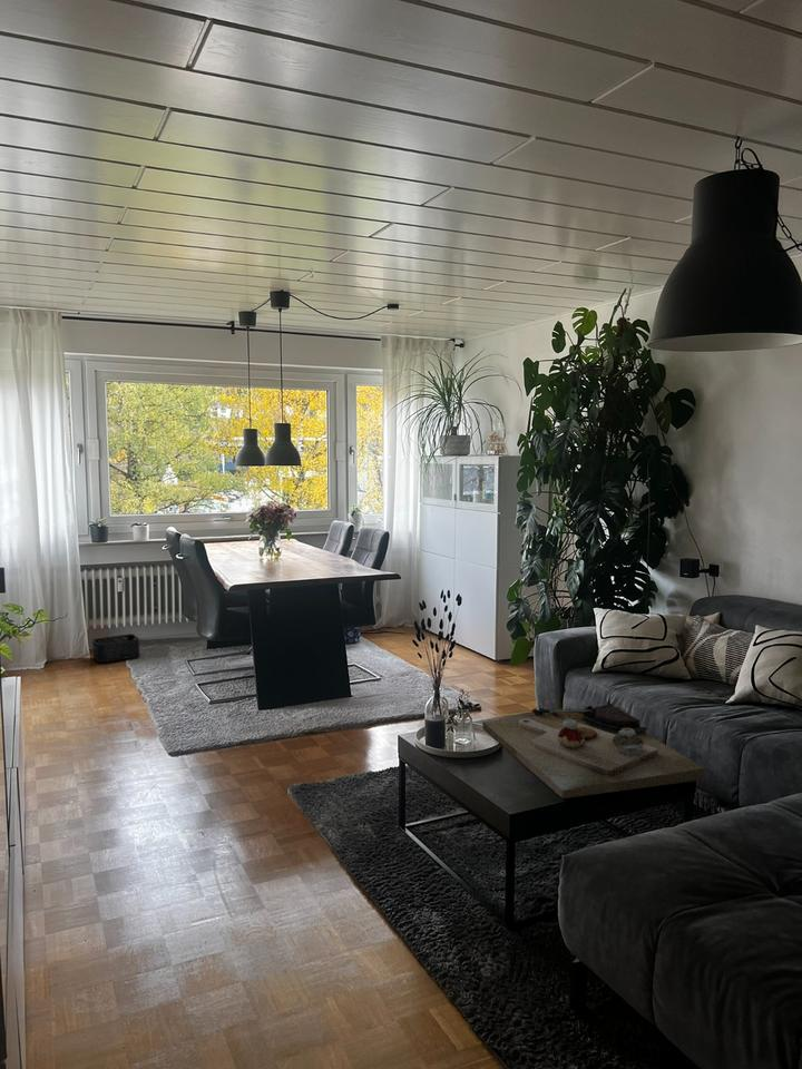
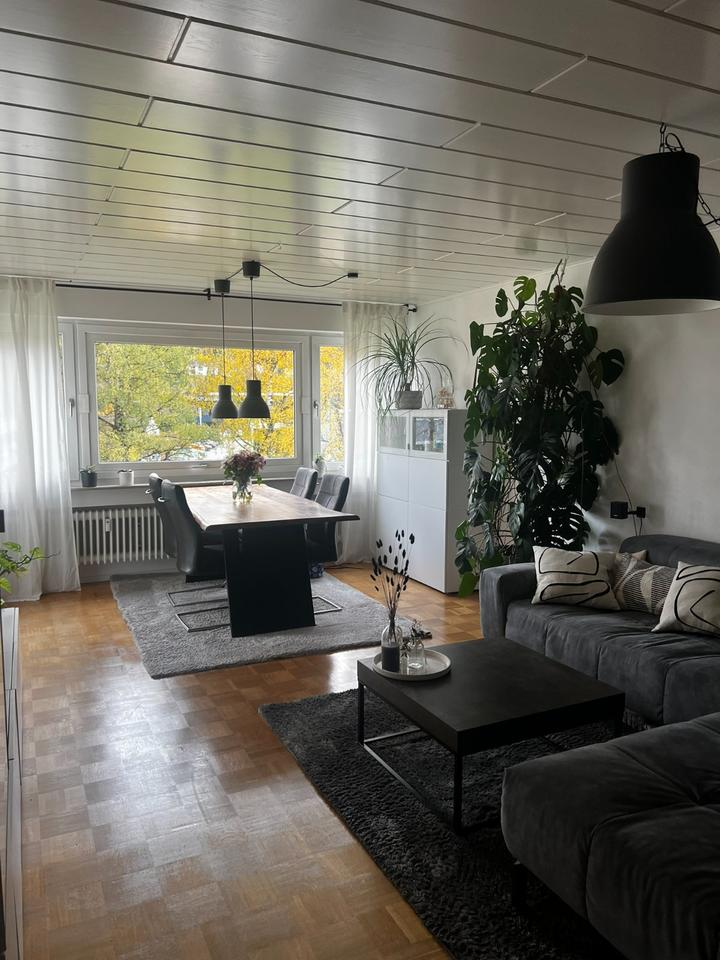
- storage bin [91,632,140,664]
- decorative tray [481,702,705,800]
